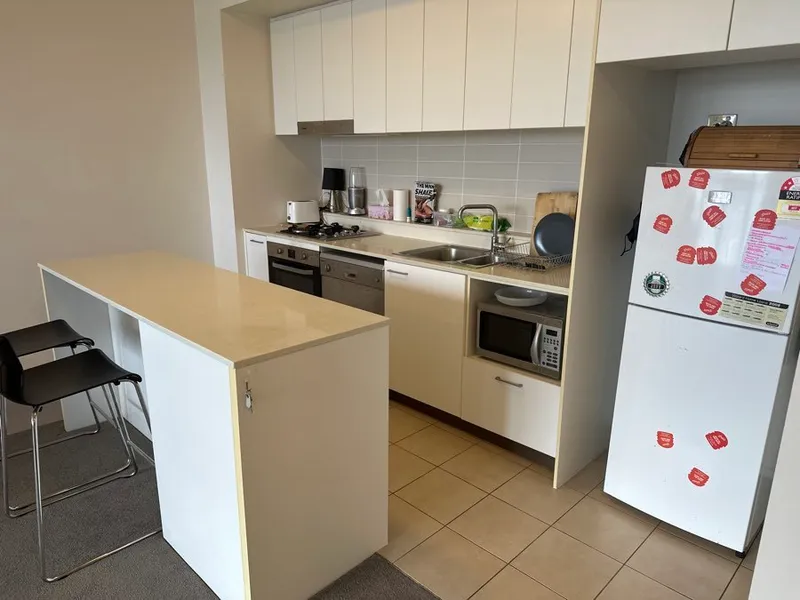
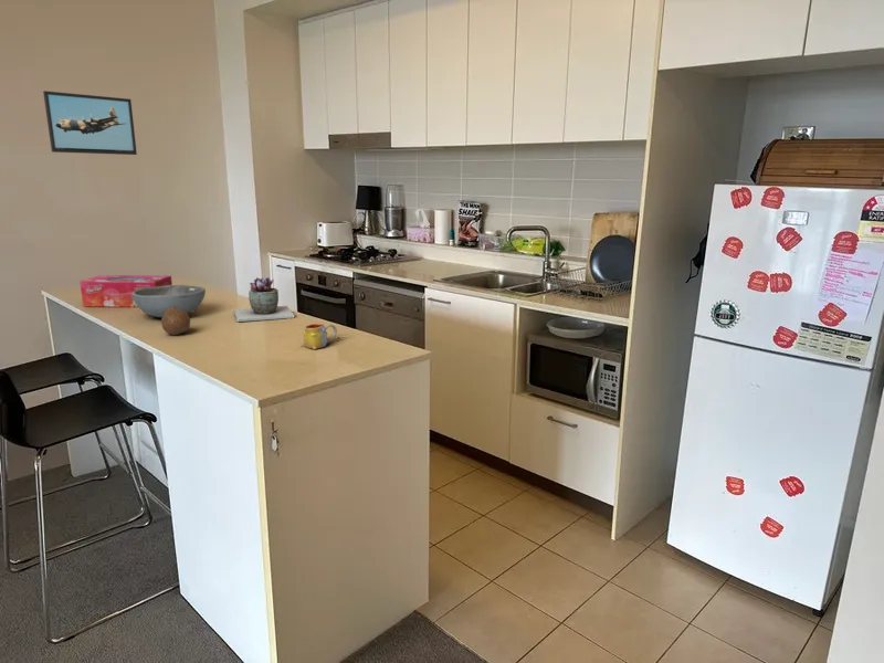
+ tissue box [78,274,173,308]
+ mug [302,323,338,350]
+ bowl [131,284,207,318]
+ succulent plant [233,276,295,323]
+ fruit [160,307,191,336]
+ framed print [42,90,138,156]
